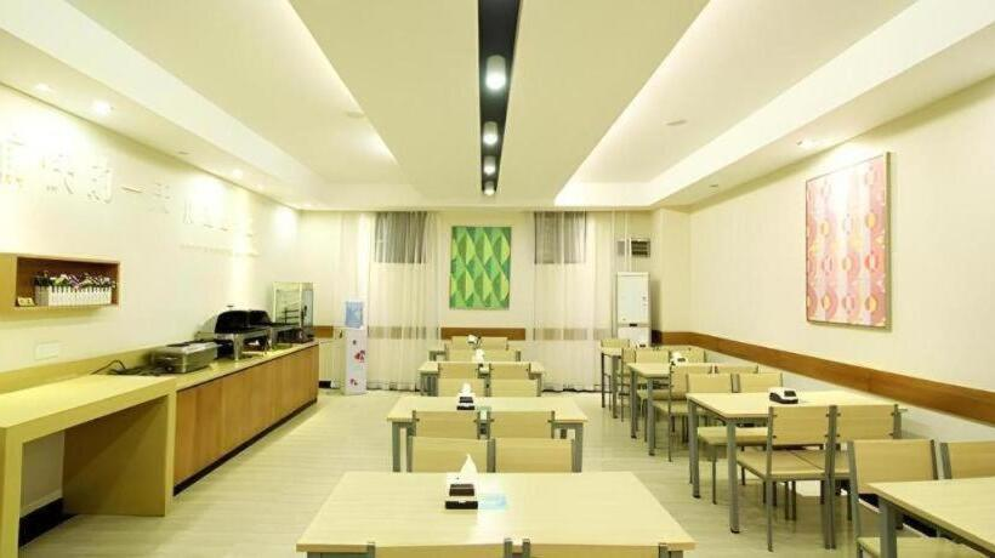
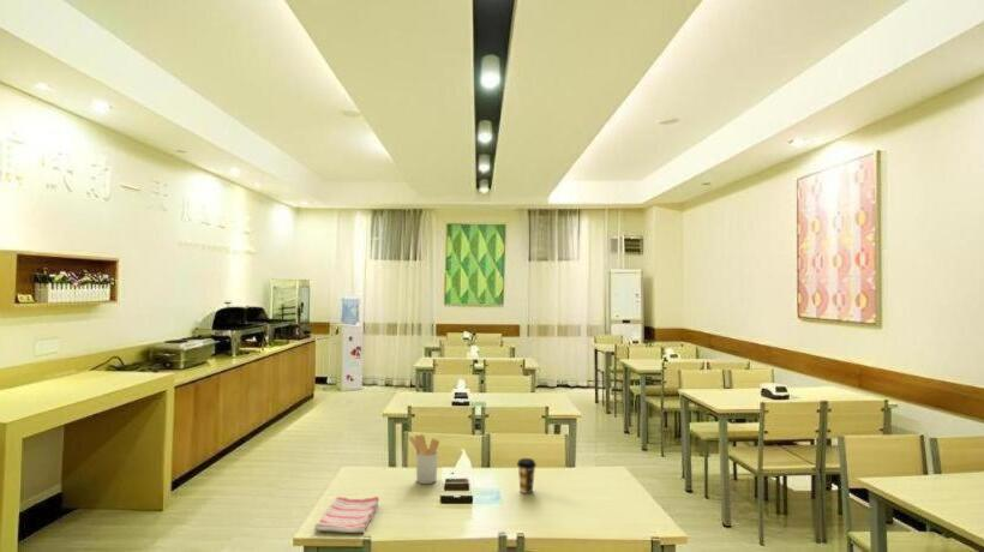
+ dish towel [313,496,380,534]
+ coffee cup [516,457,538,494]
+ utensil holder [408,433,440,485]
